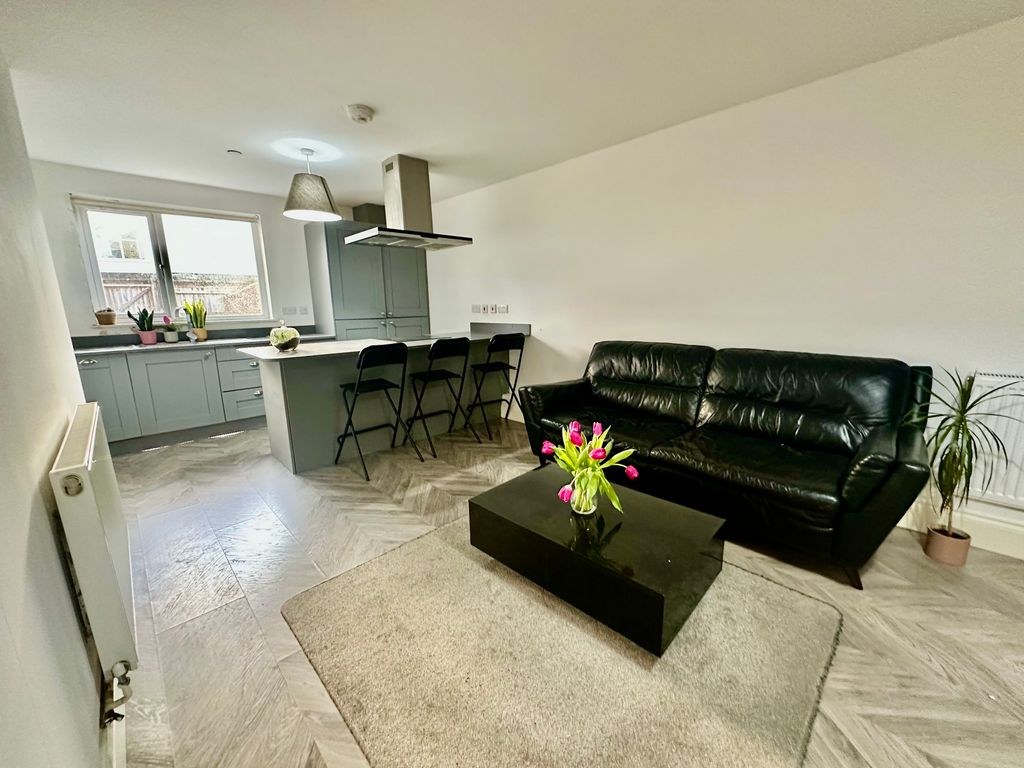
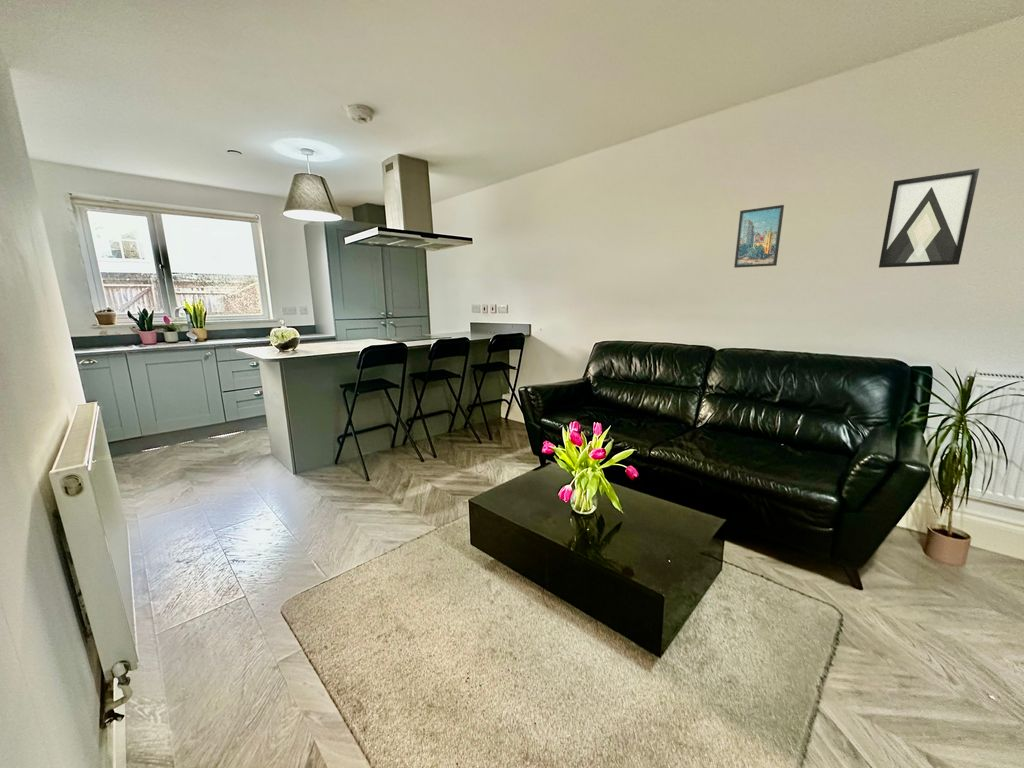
+ wall art [878,167,980,269]
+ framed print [733,204,785,269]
